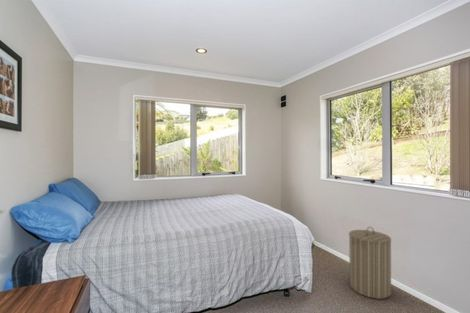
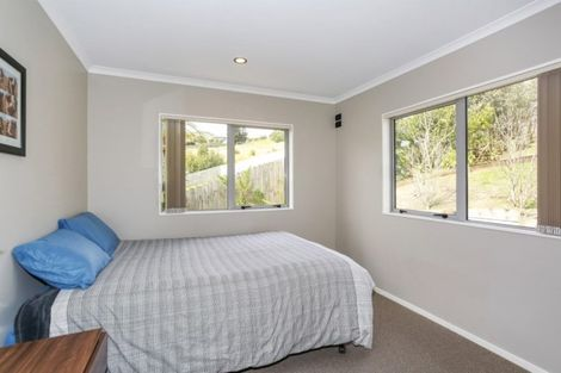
- laundry hamper [348,226,392,300]
